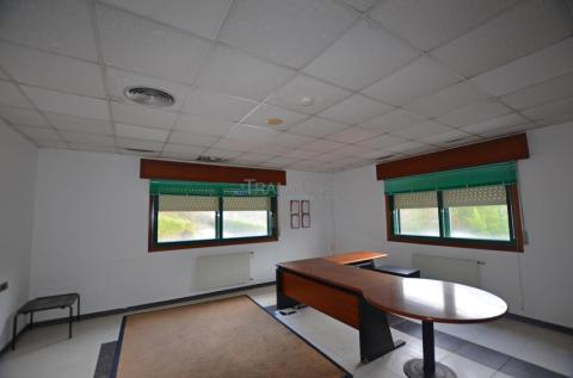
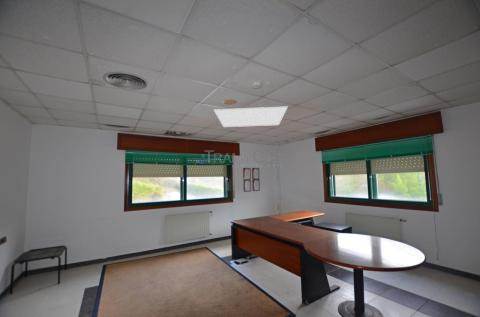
+ light panel [213,106,289,128]
